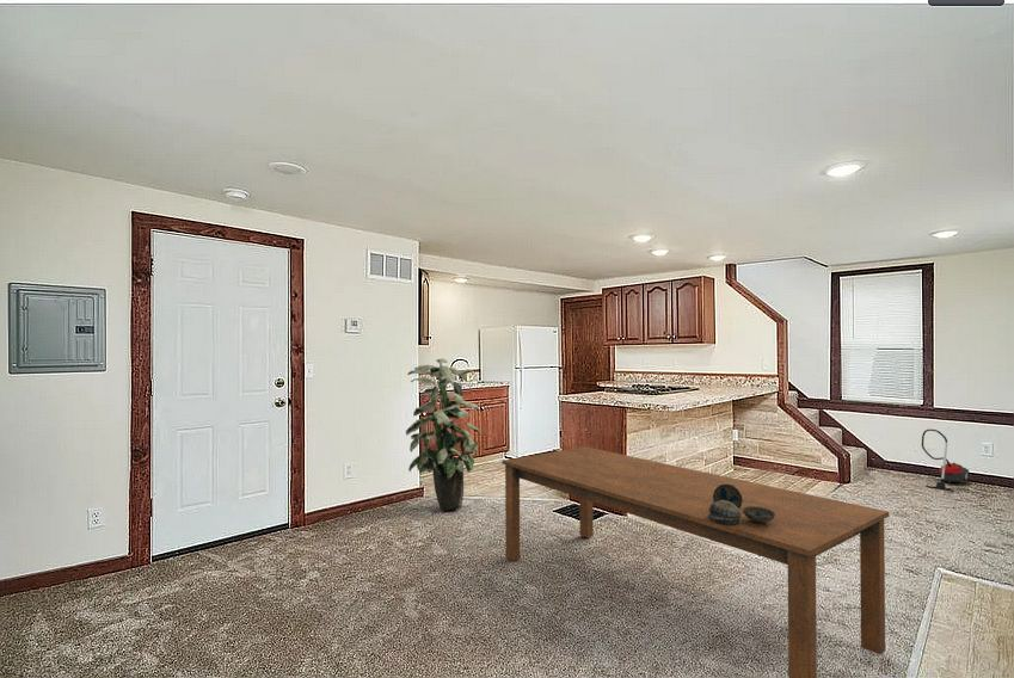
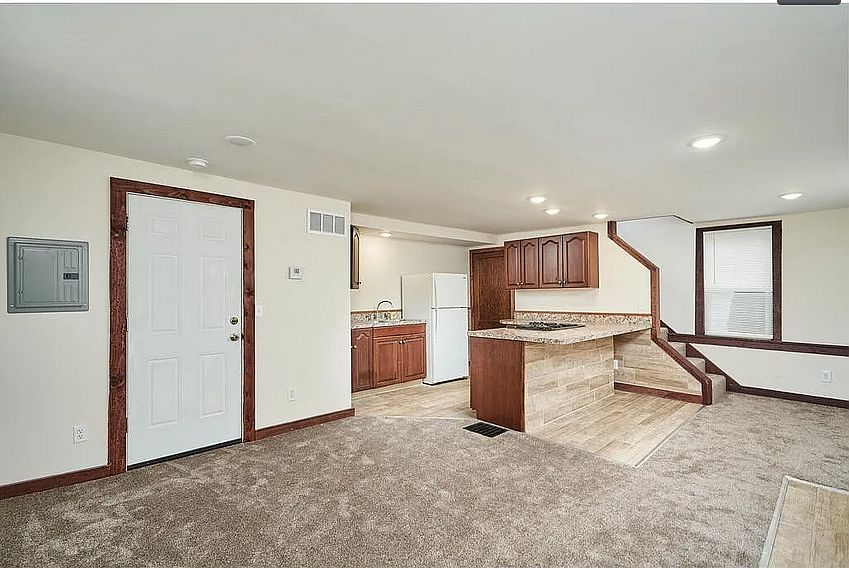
- dining table [500,445,890,678]
- decorative bowl [708,485,775,525]
- vacuum cleaner [921,429,970,493]
- indoor plant [405,357,483,512]
